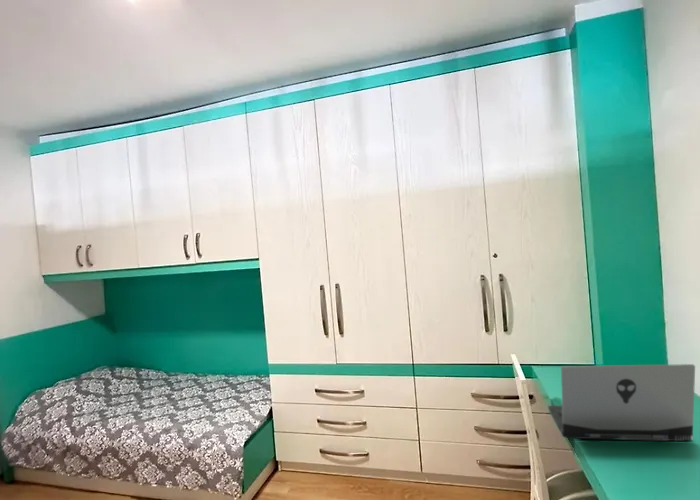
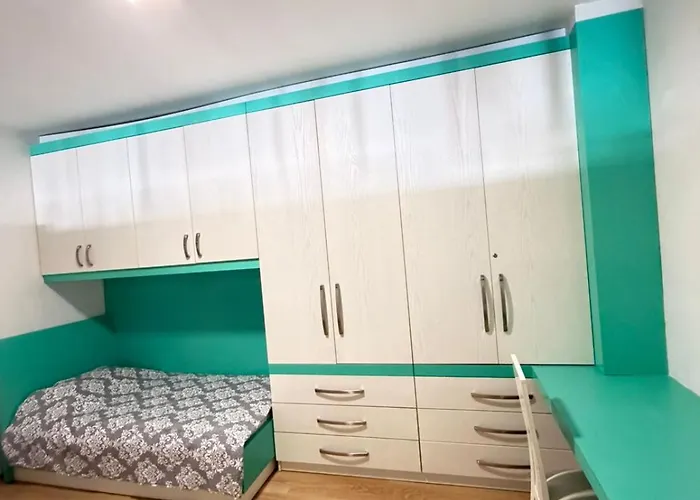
- laptop computer [547,363,696,442]
